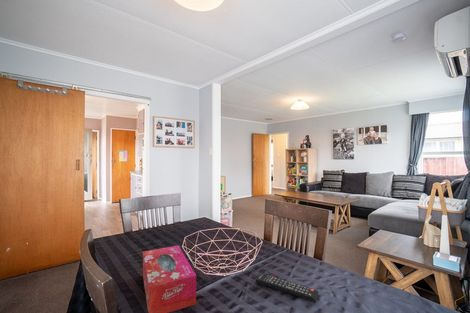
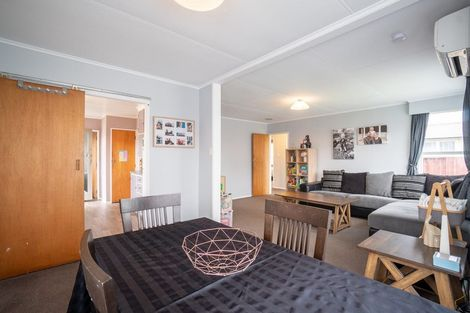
- tissue box [142,245,197,313]
- remote control [254,273,319,303]
